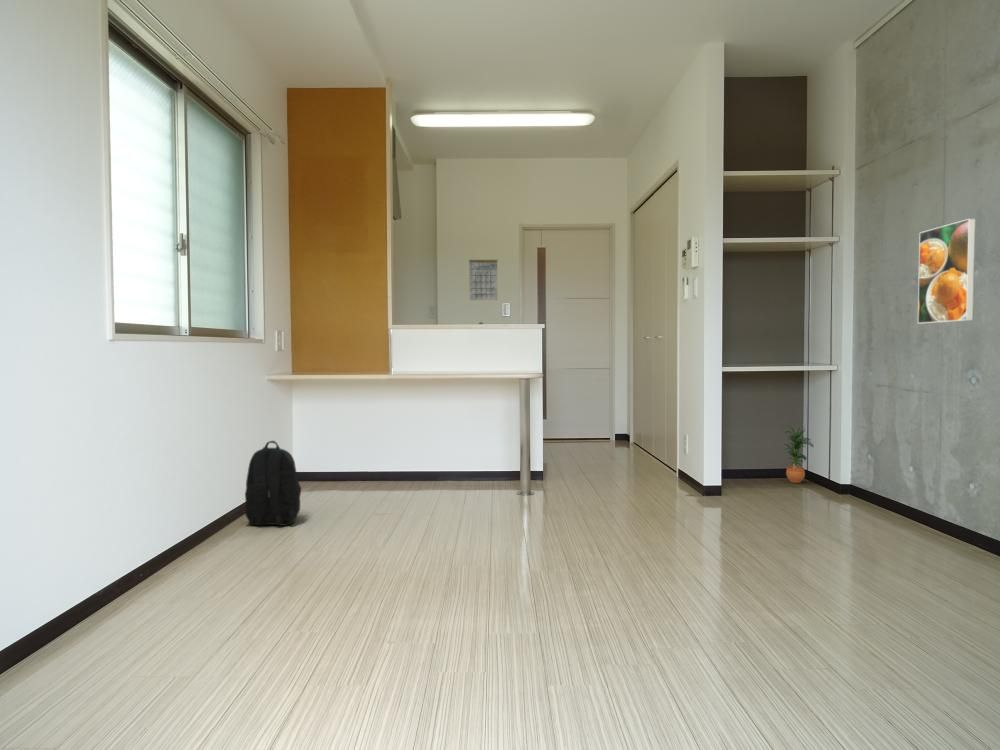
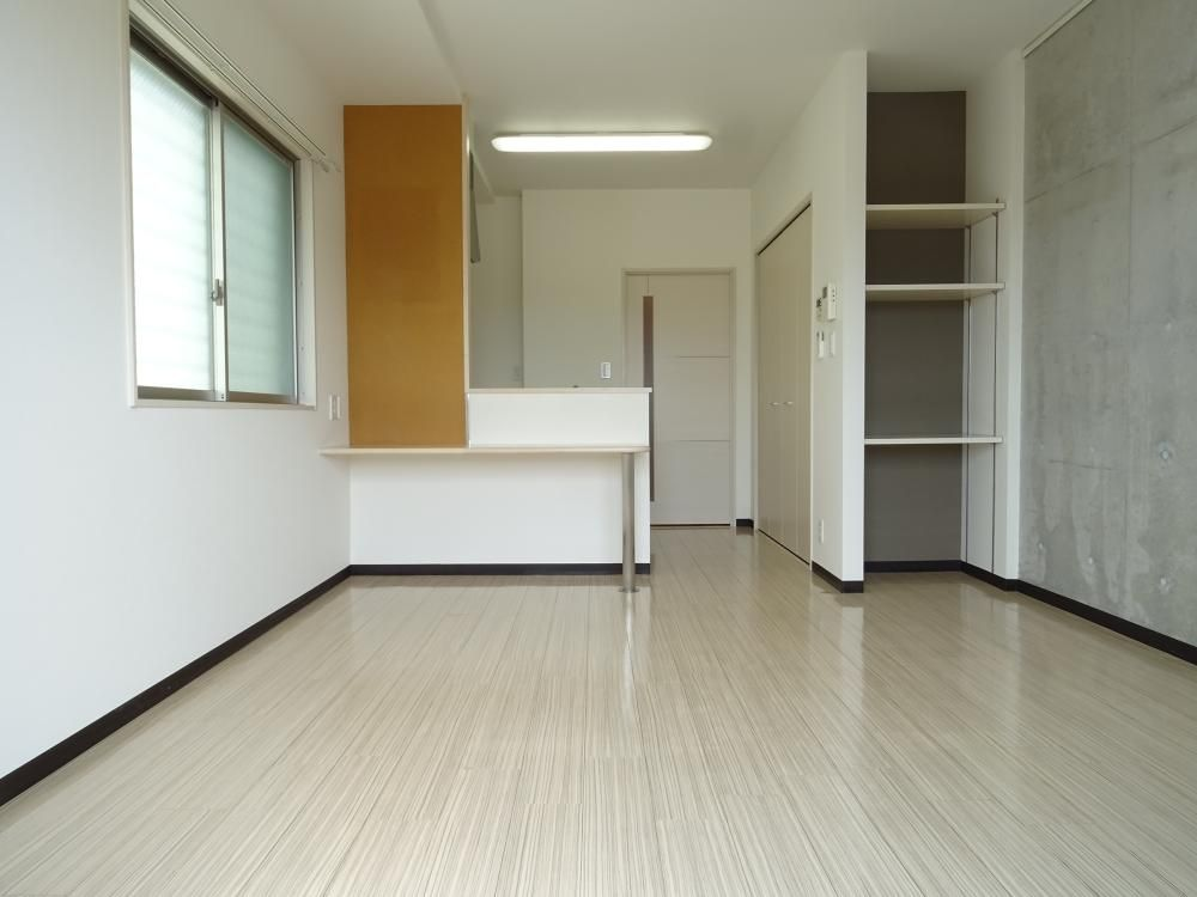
- potted plant [783,424,815,484]
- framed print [917,218,977,325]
- calendar [468,255,498,301]
- backpack [244,440,302,527]
